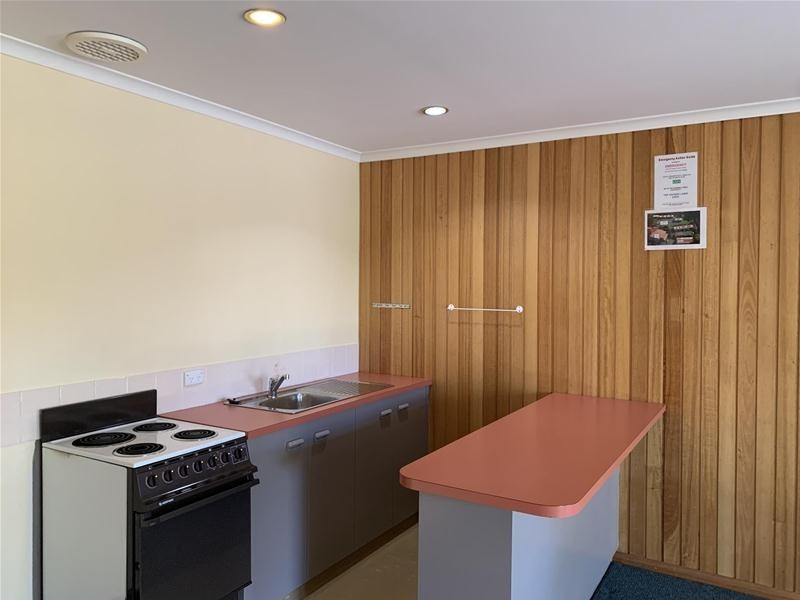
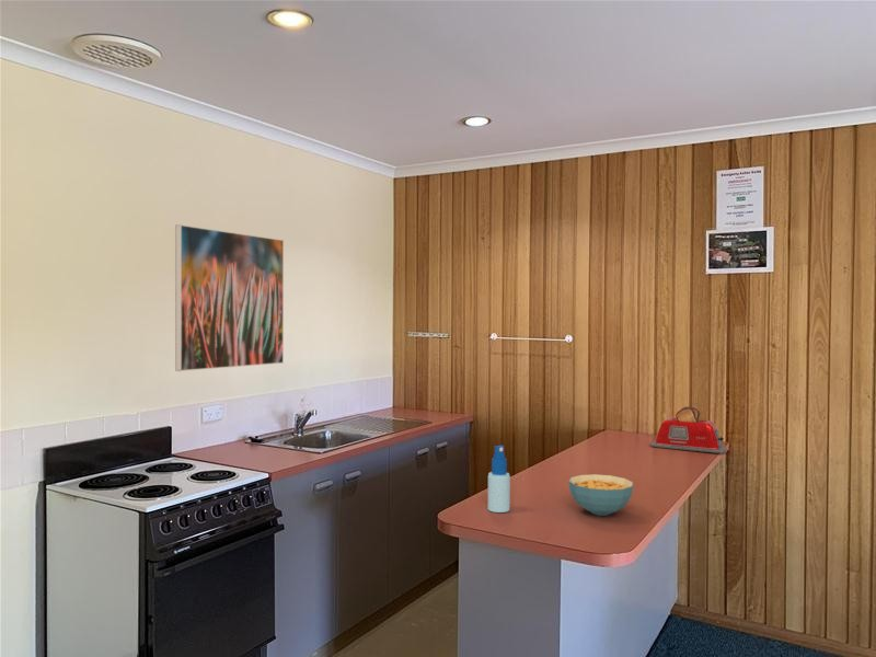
+ spray bottle [487,445,511,514]
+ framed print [174,223,285,372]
+ toaster [649,406,728,454]
+ cereal bowl [567,473,634,517]
